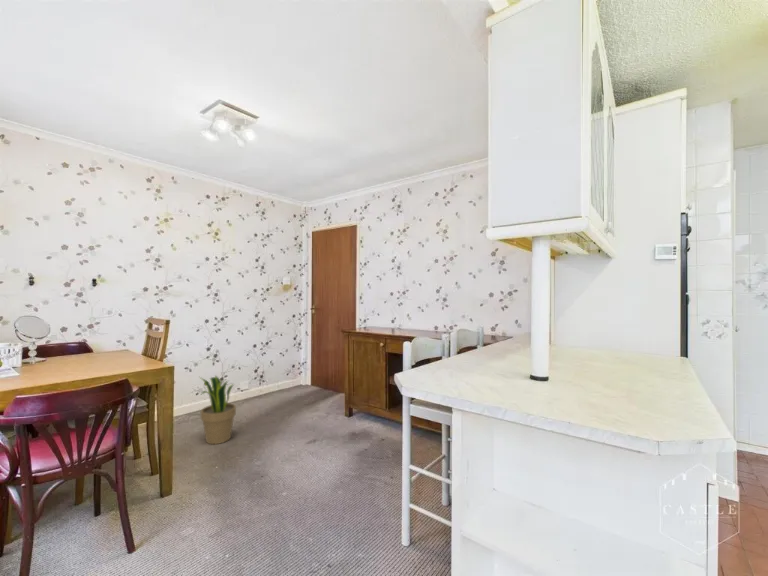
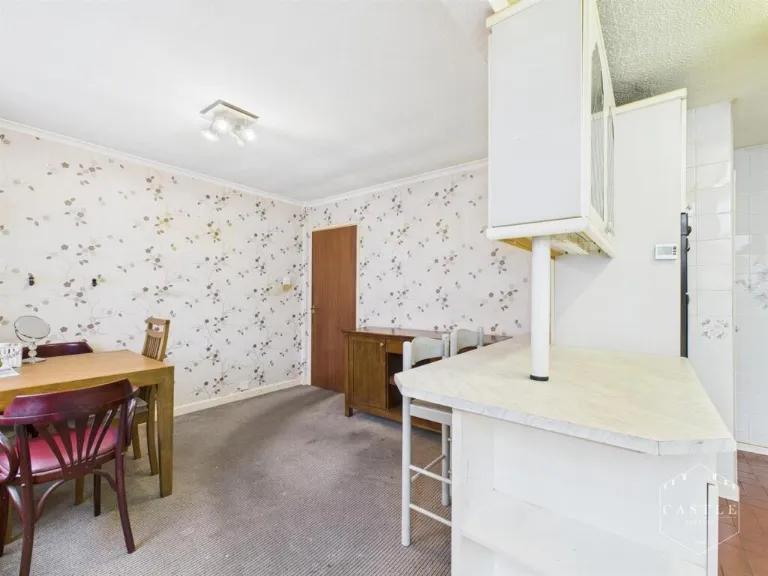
- potted plant [198,374,237,445]
